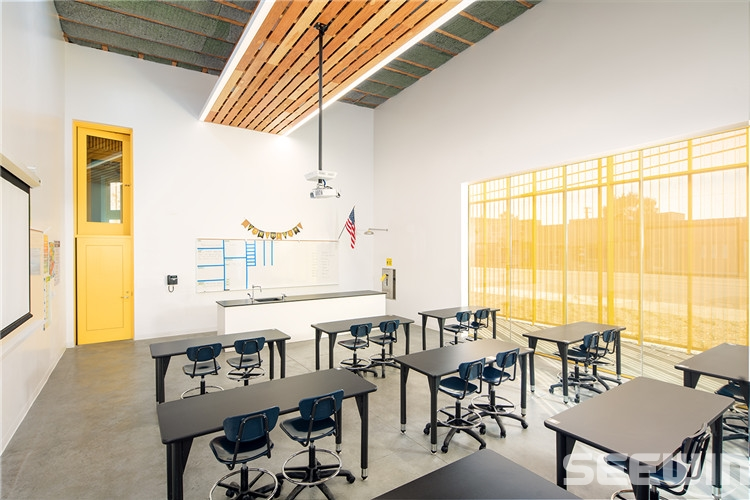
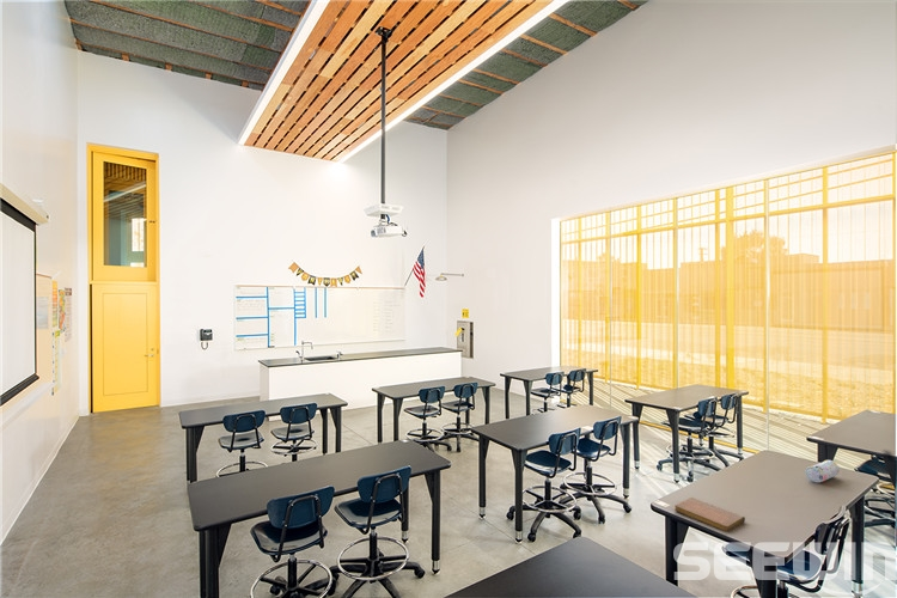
+ notebook [673,496,746,533]
+ pencil case [804,459,841,483]
